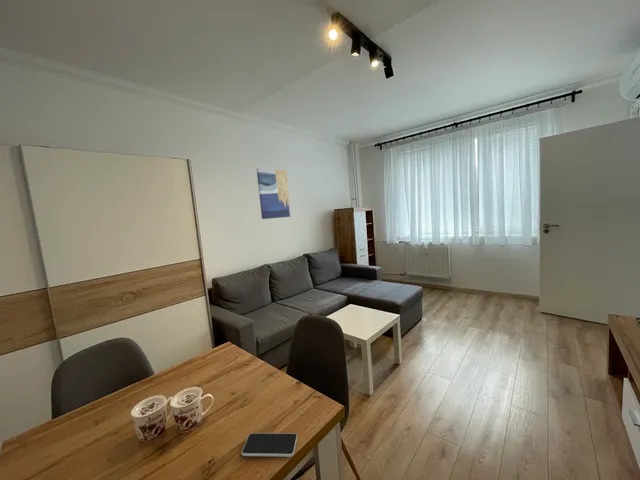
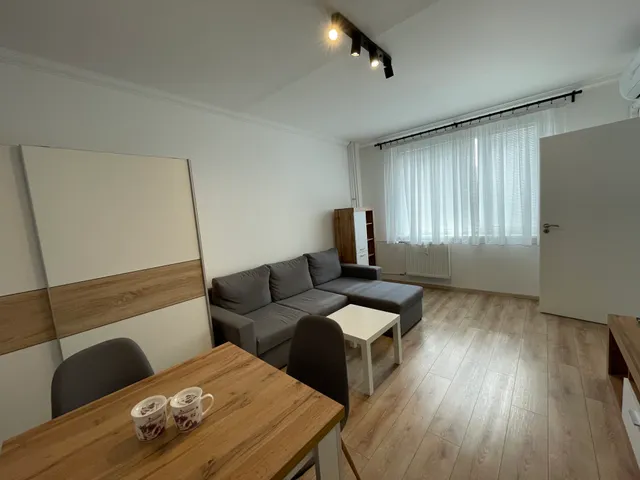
- smartphone [241,432,298,458]
- wall art [255,167,292,220]
